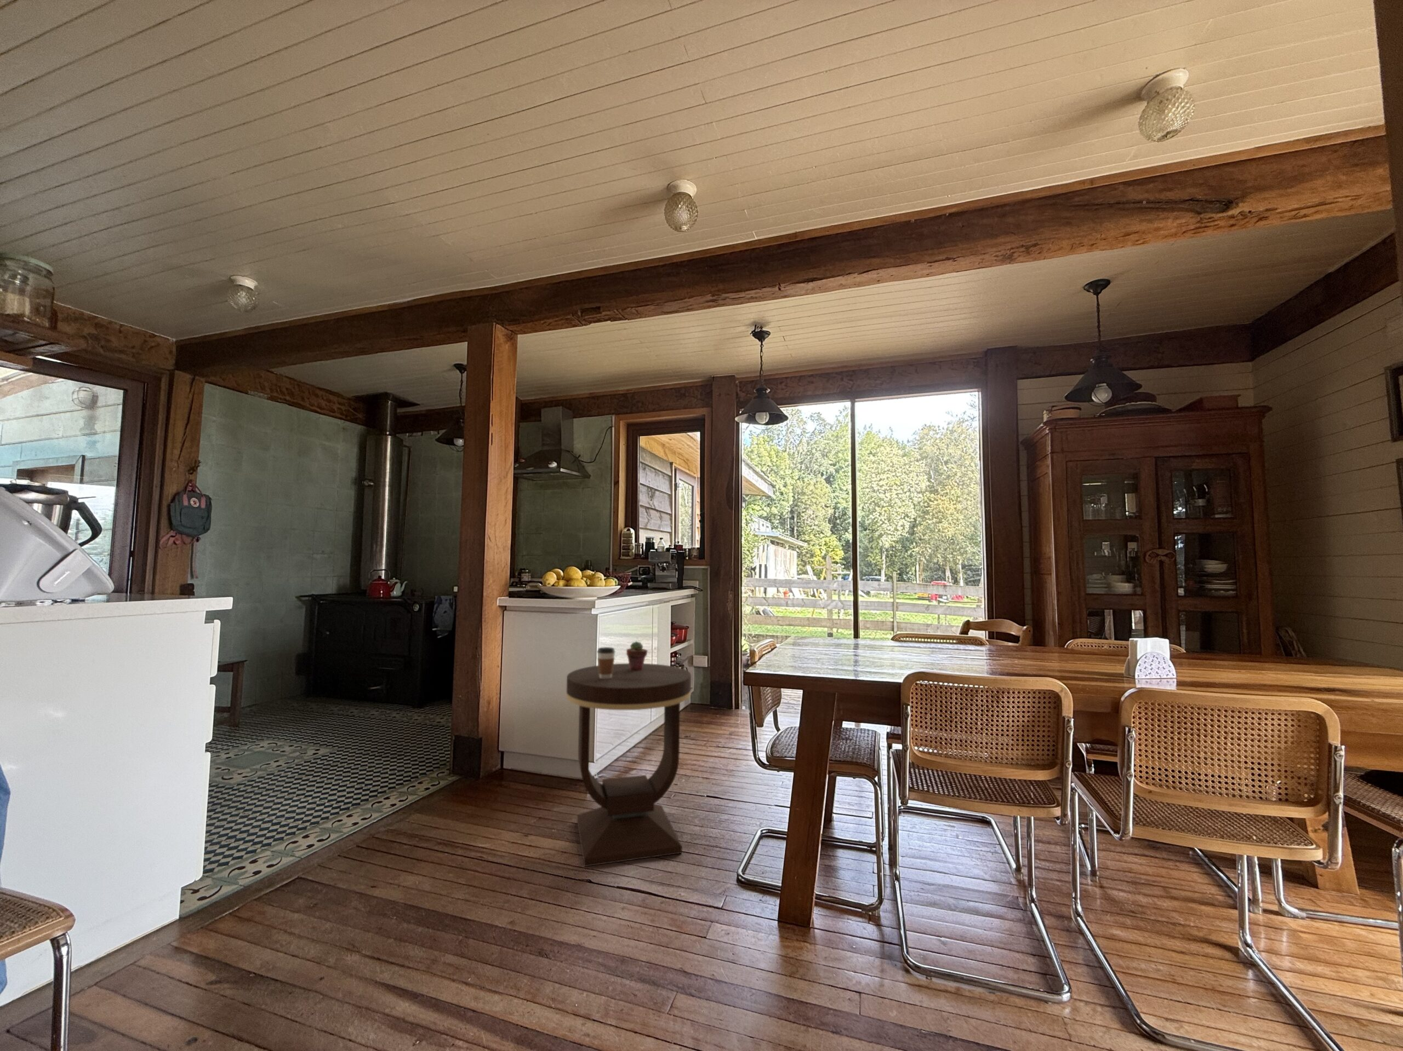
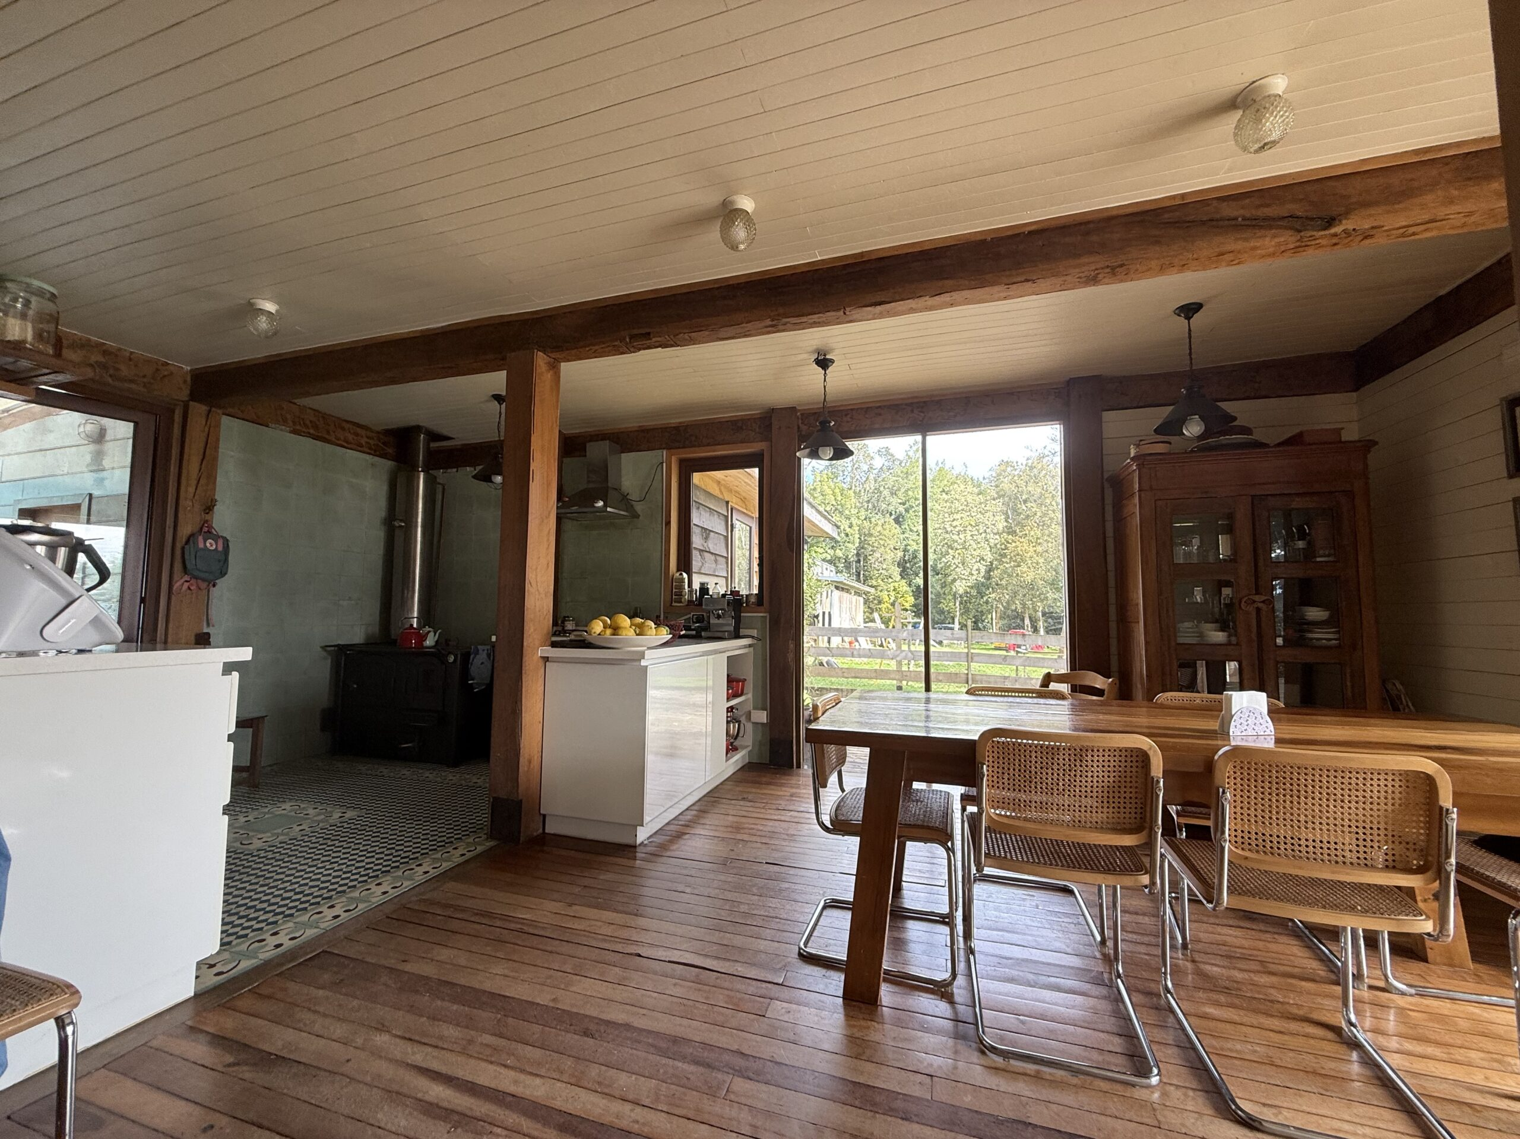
- side table [566,662,692,867]
- coffee cup [597,647,616,679]
- potted succulent [626,640,648,670]
